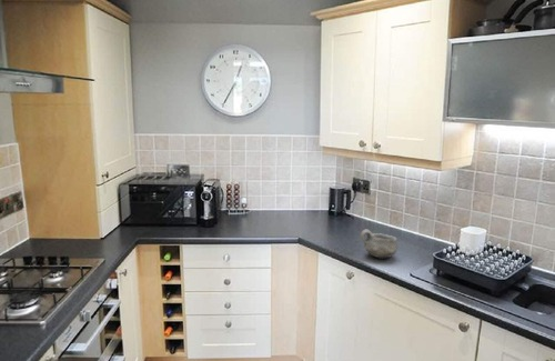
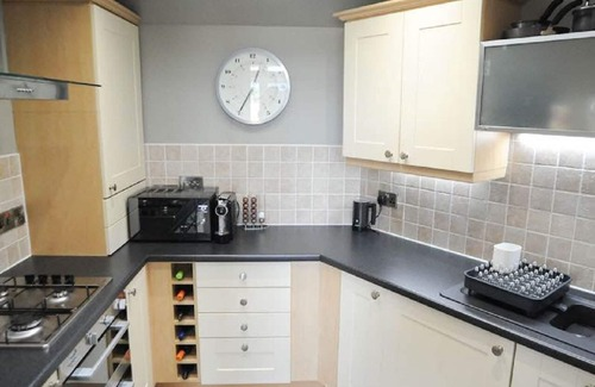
- bowl [360,229,397,260]
